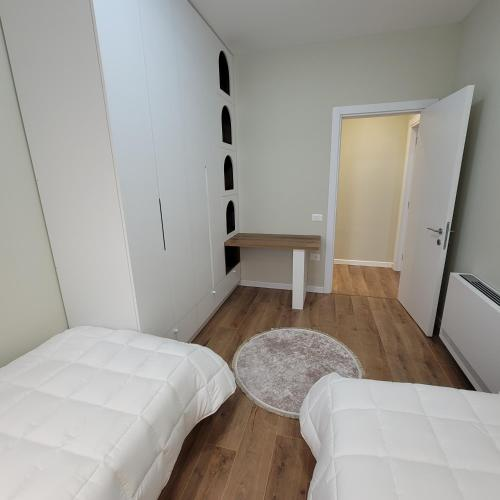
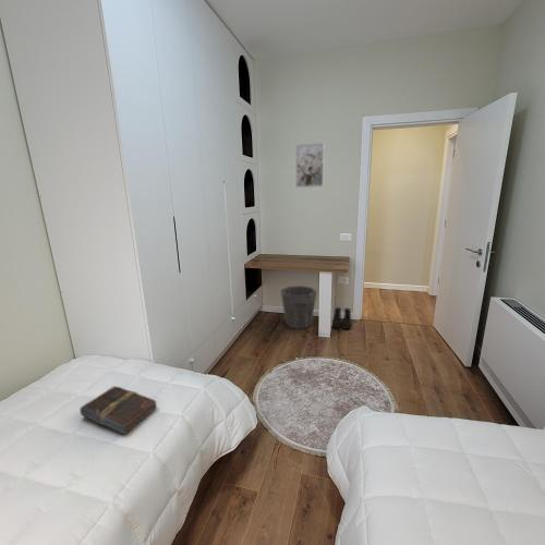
+ waste bin [279,284,318,329]
+ wall art [294,142,326,189]
+ boots [331,306,352,330]
+ book [78,385,157,435]
